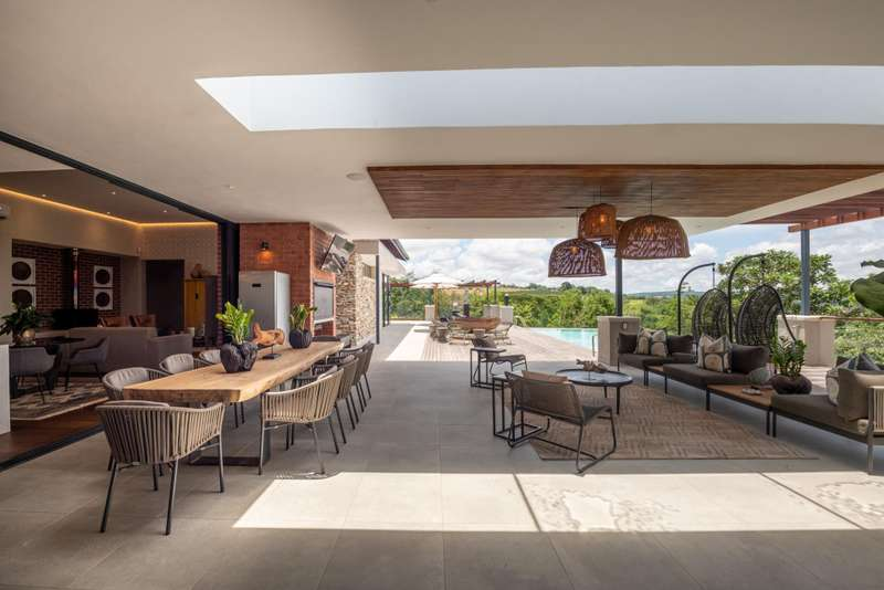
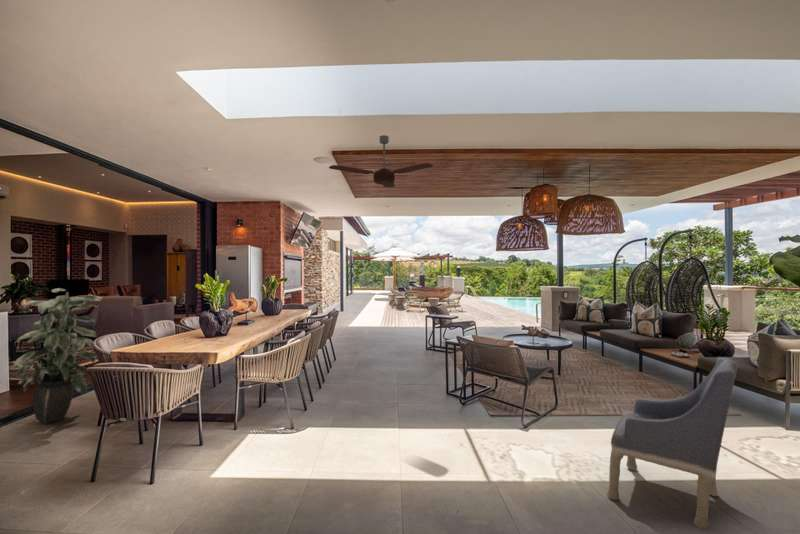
+ ceiling fan [328,134,434,188]
+ indoor plant [11,287,103,425]
+ armchair [606,356,739,530]
